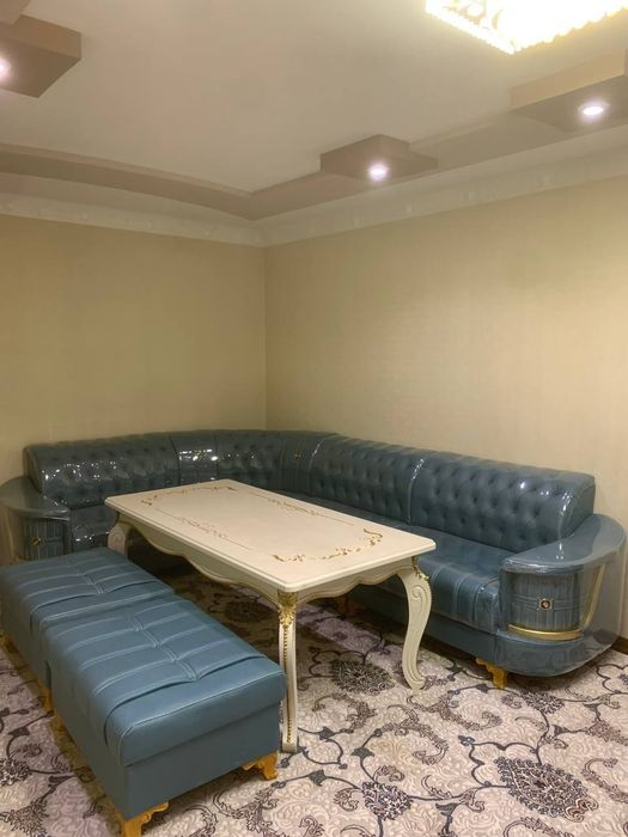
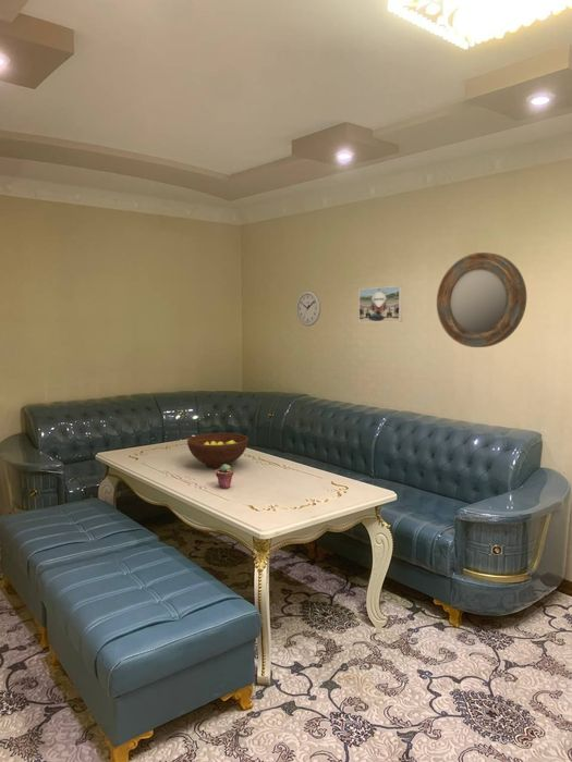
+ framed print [358,285,403,323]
+ potted succulent [215,464,234,490]
+ fruit bowl [186,432,250,469]
+ home mirror [436,251,527,348]
+ wall clock [295,290,321,328]
